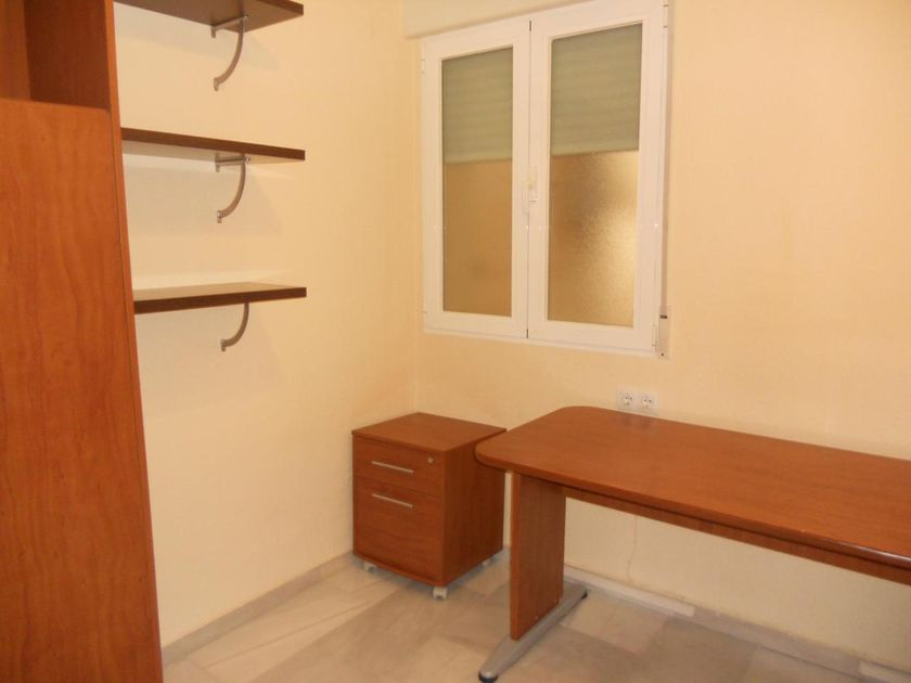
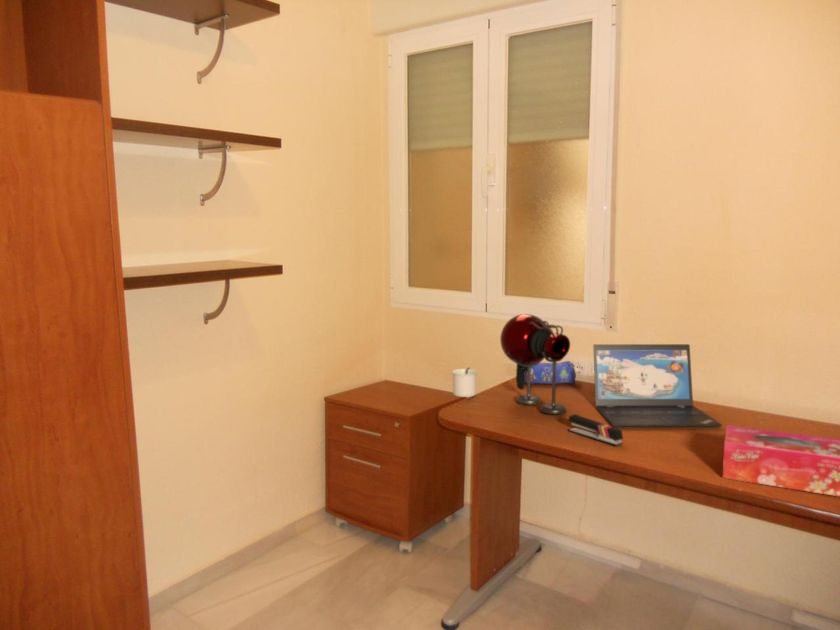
+ tissue box [722,425,840,498]
+ laptop [592,343,724,428]
+ pencil case [525,360,577,385]
+ desk lamp [451,313,571,415]
+ stapler [567,413,624,447]
